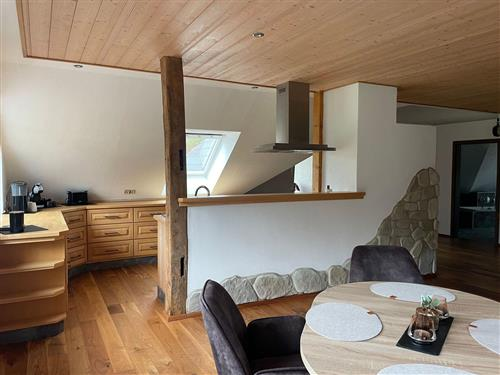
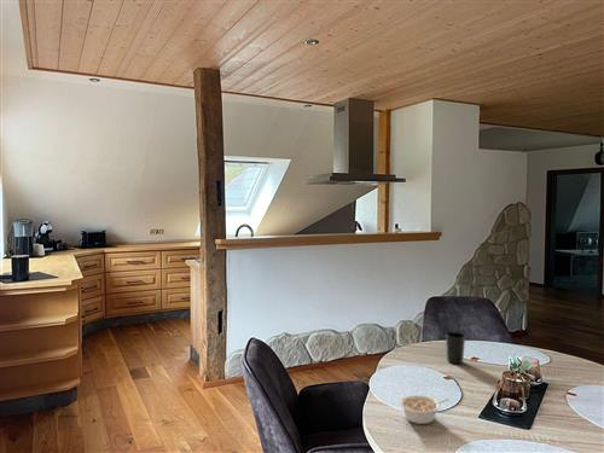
+ cup [445,331,466,365]
+ legume [399,394,449,425]
